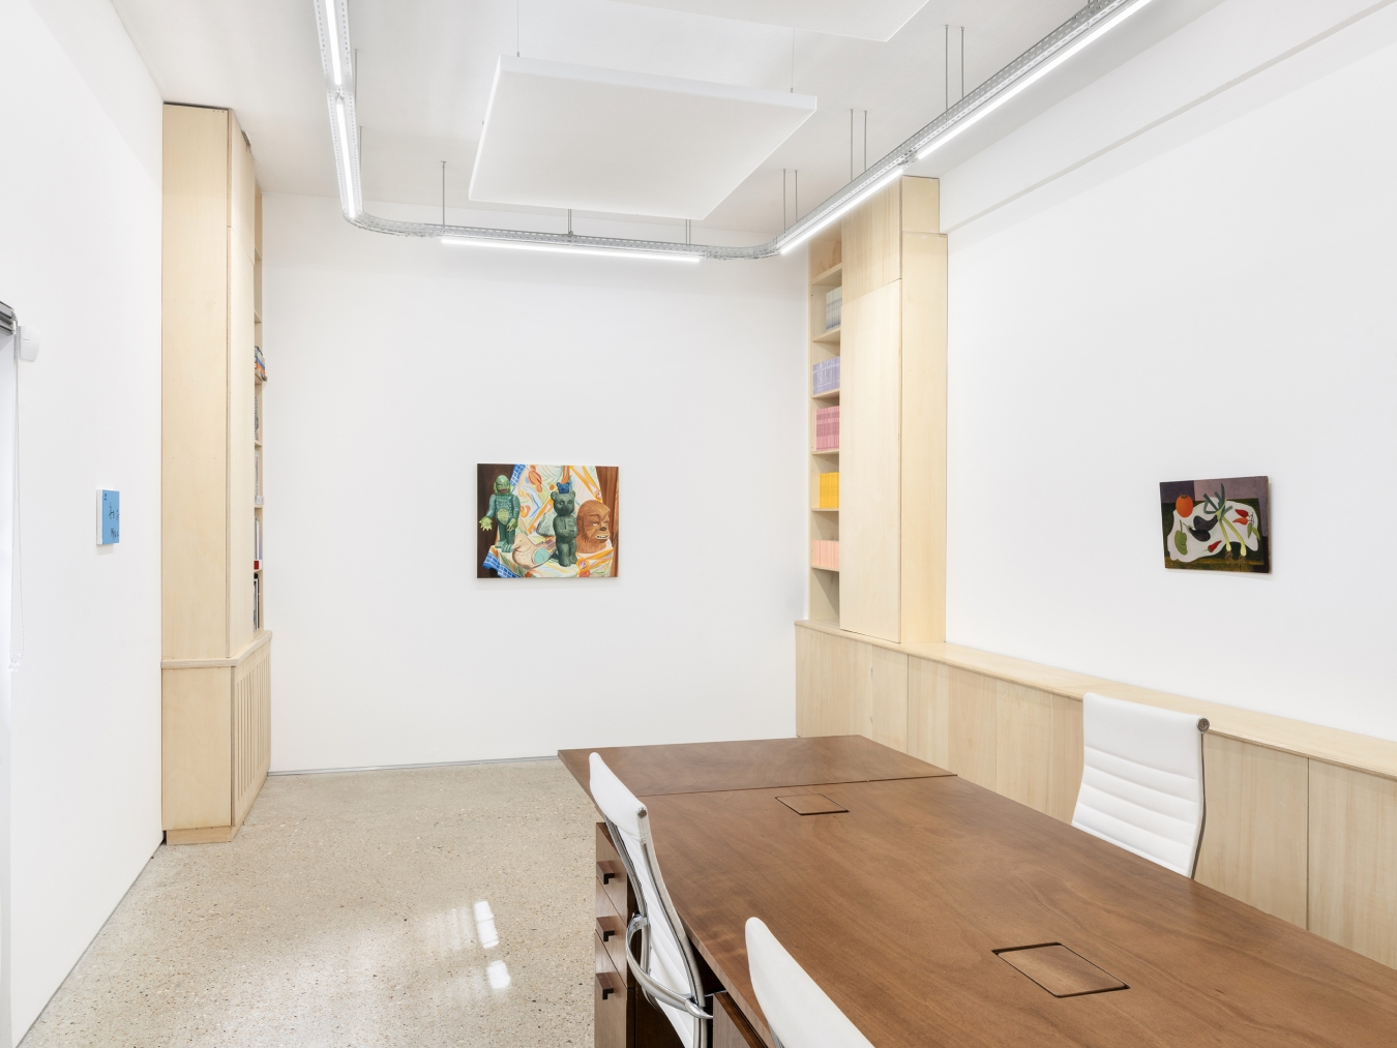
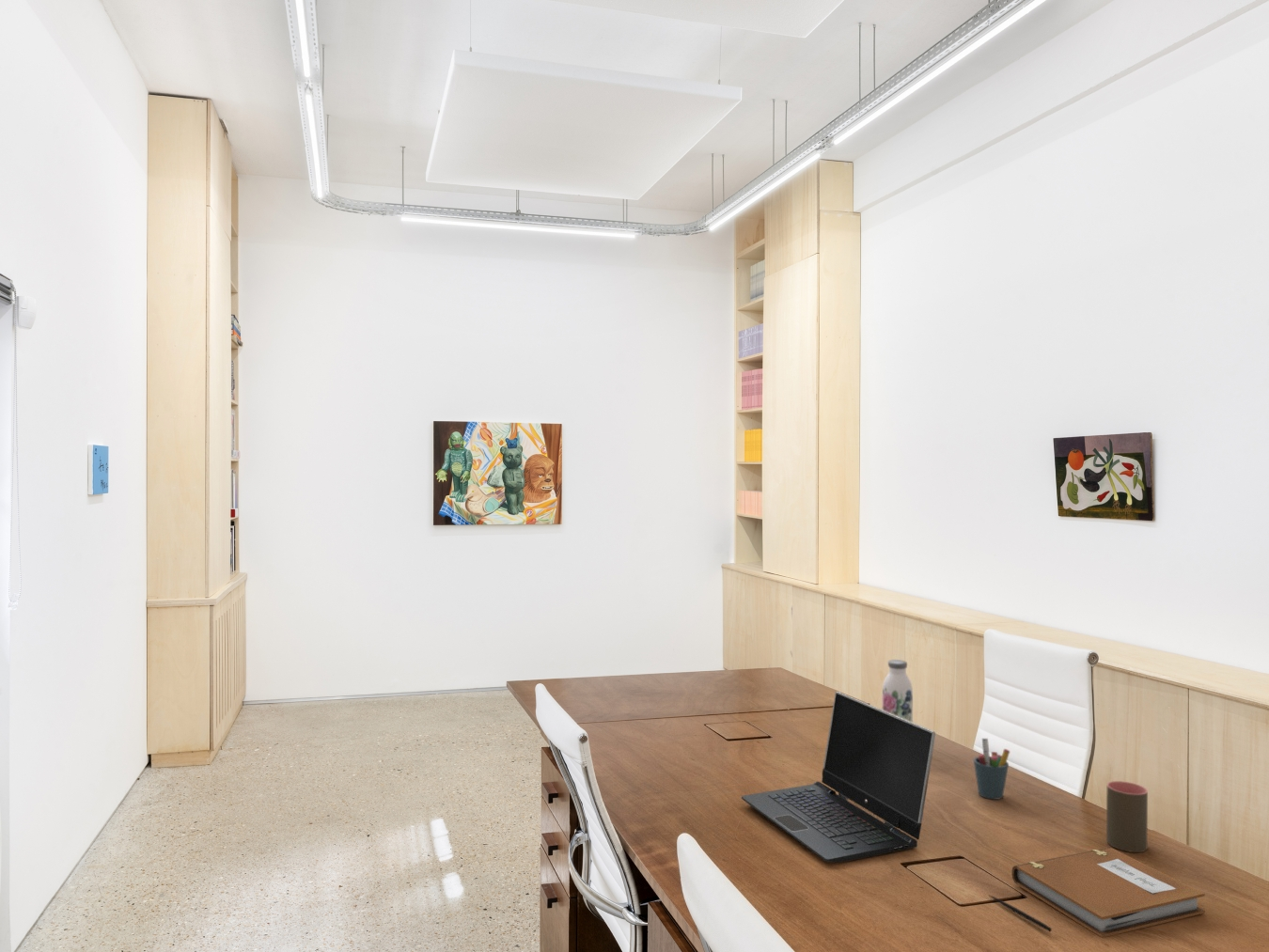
+ pen [988,894,1053,932]
+ laptop computer [741,691,936,864]
+ pen holder [973,738,1011,800]
+ water bottle [882,659,914,723]
+ notebook [1011,847,1206,939]
+ cup [1105,780,1149,853]
